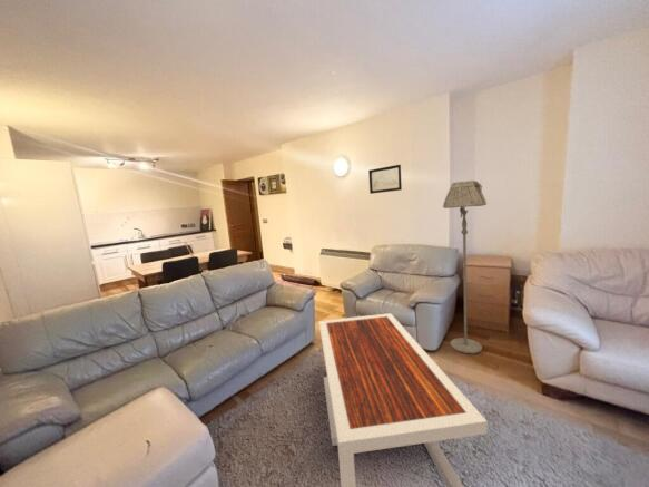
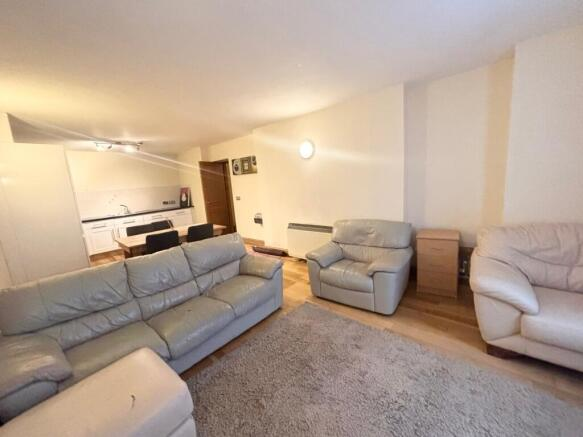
- floor lamp [442,179,488,354]
- coffee table [318,312,489,487]
- wall art [367,164,403,195]
